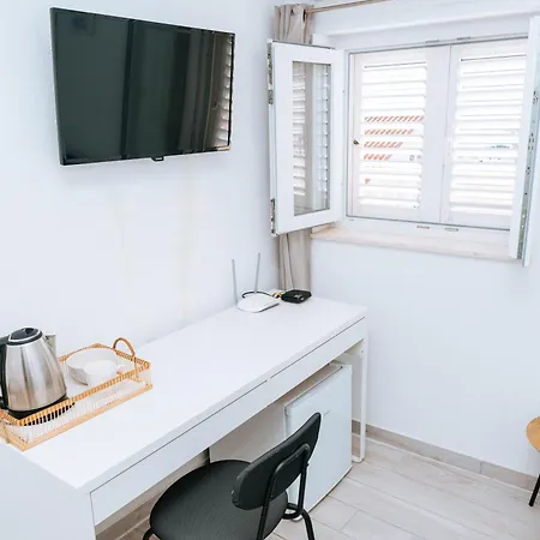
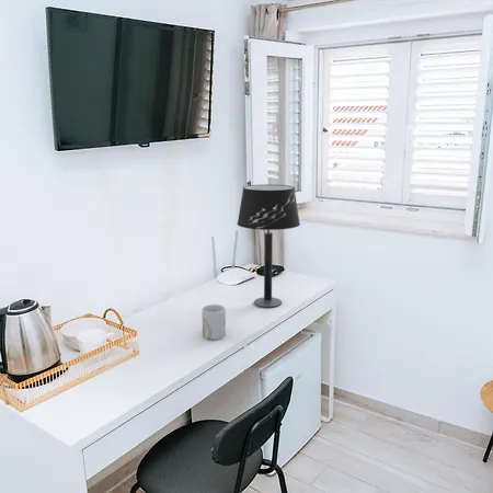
+ table lamp [236,184,301,308]
+ mug [200,303,227,341]
